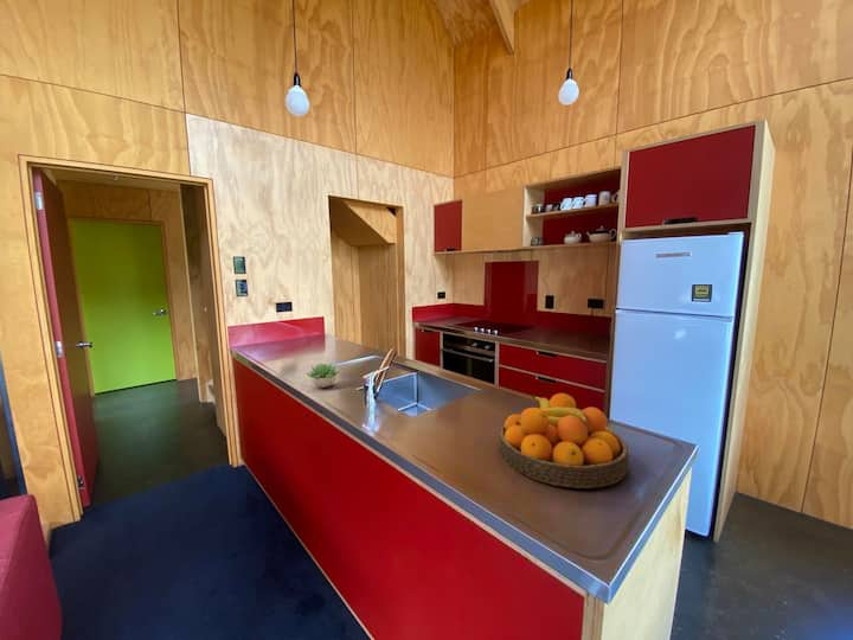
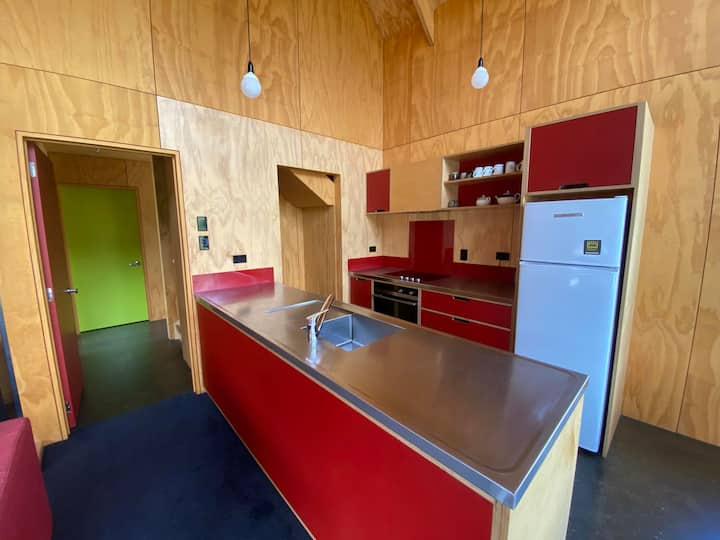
- succulent plant [304,363,341,389]
- fruit bowl [499,392,630,489]
